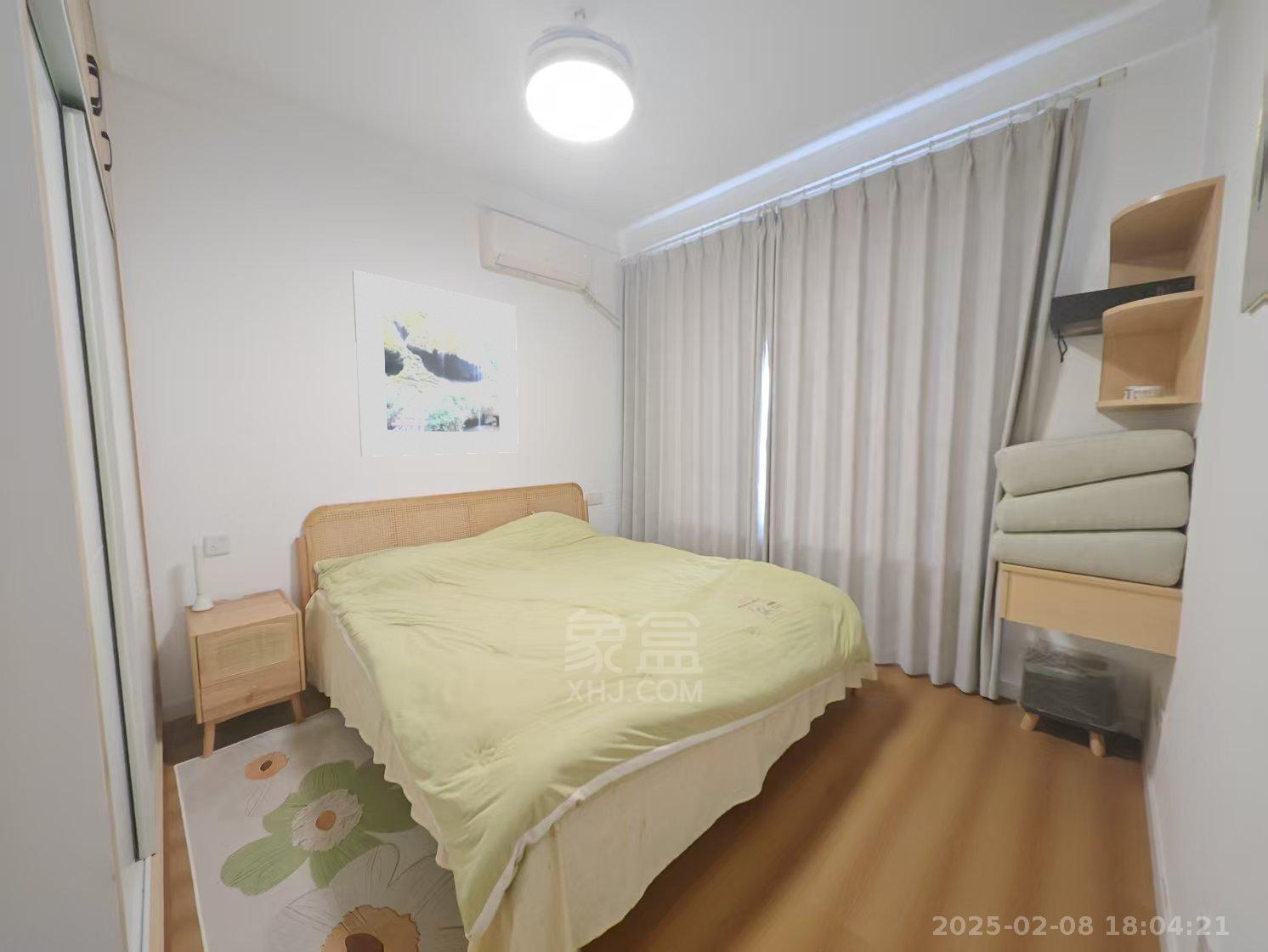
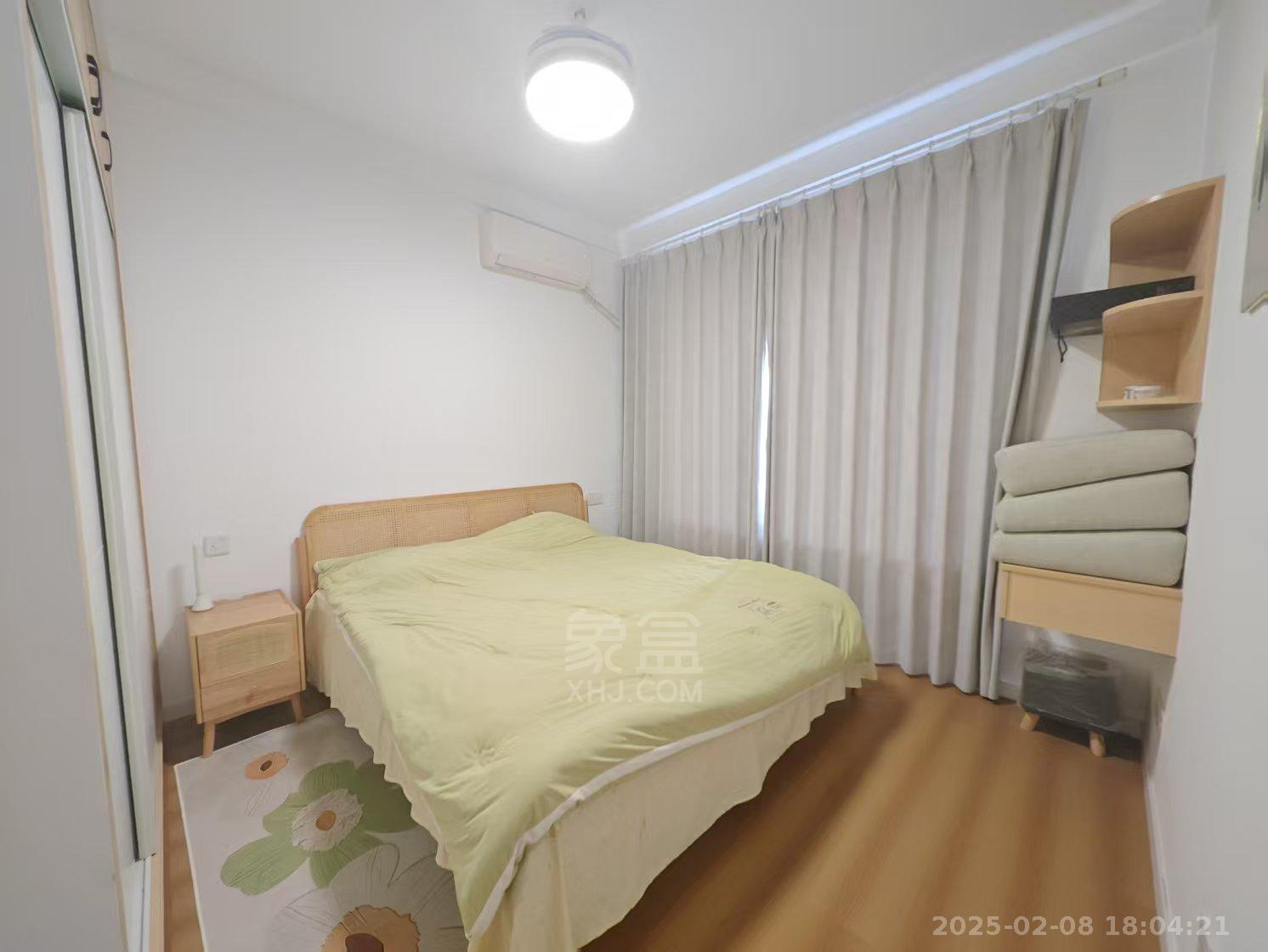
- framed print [352,269,519,457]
